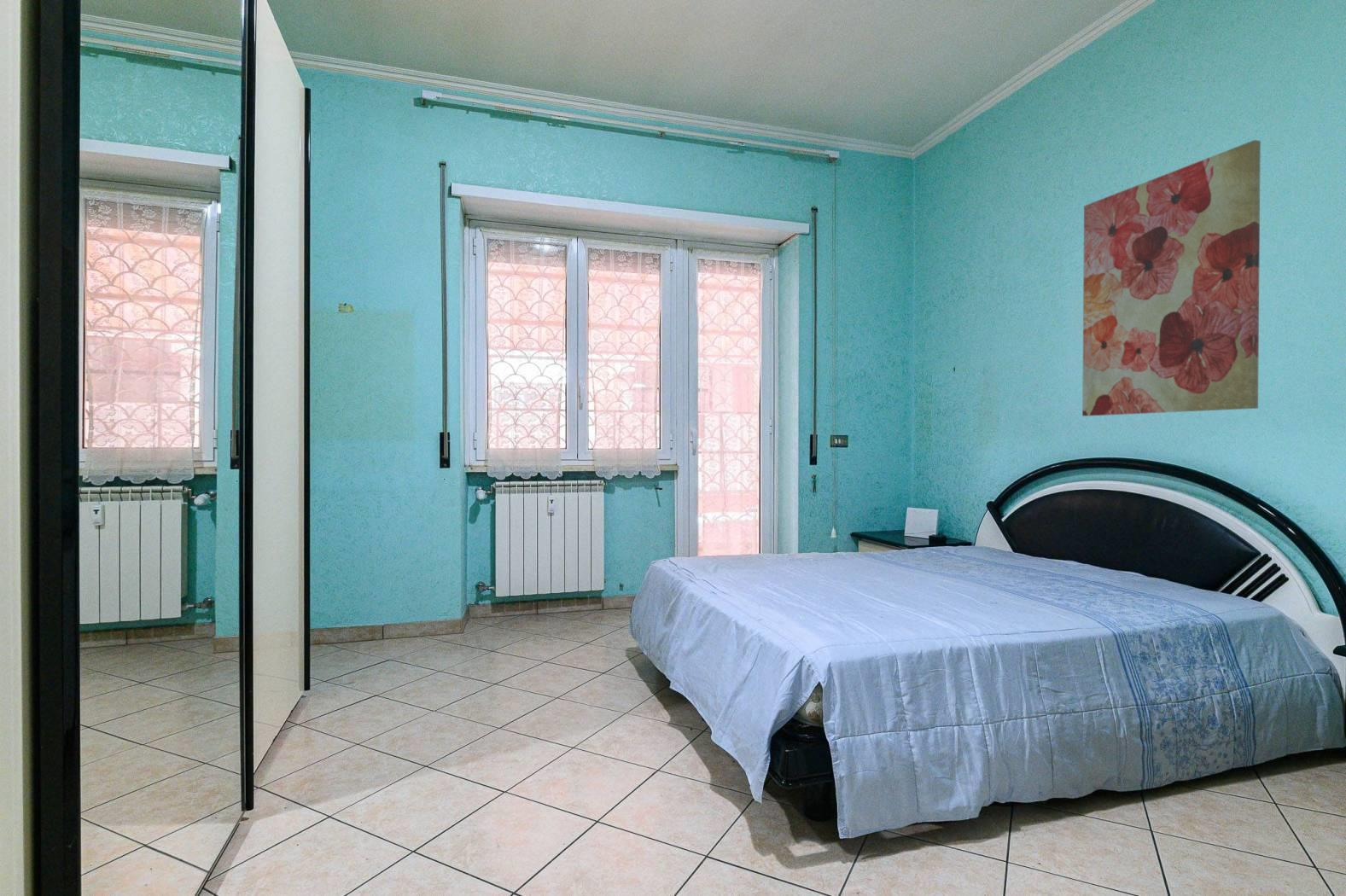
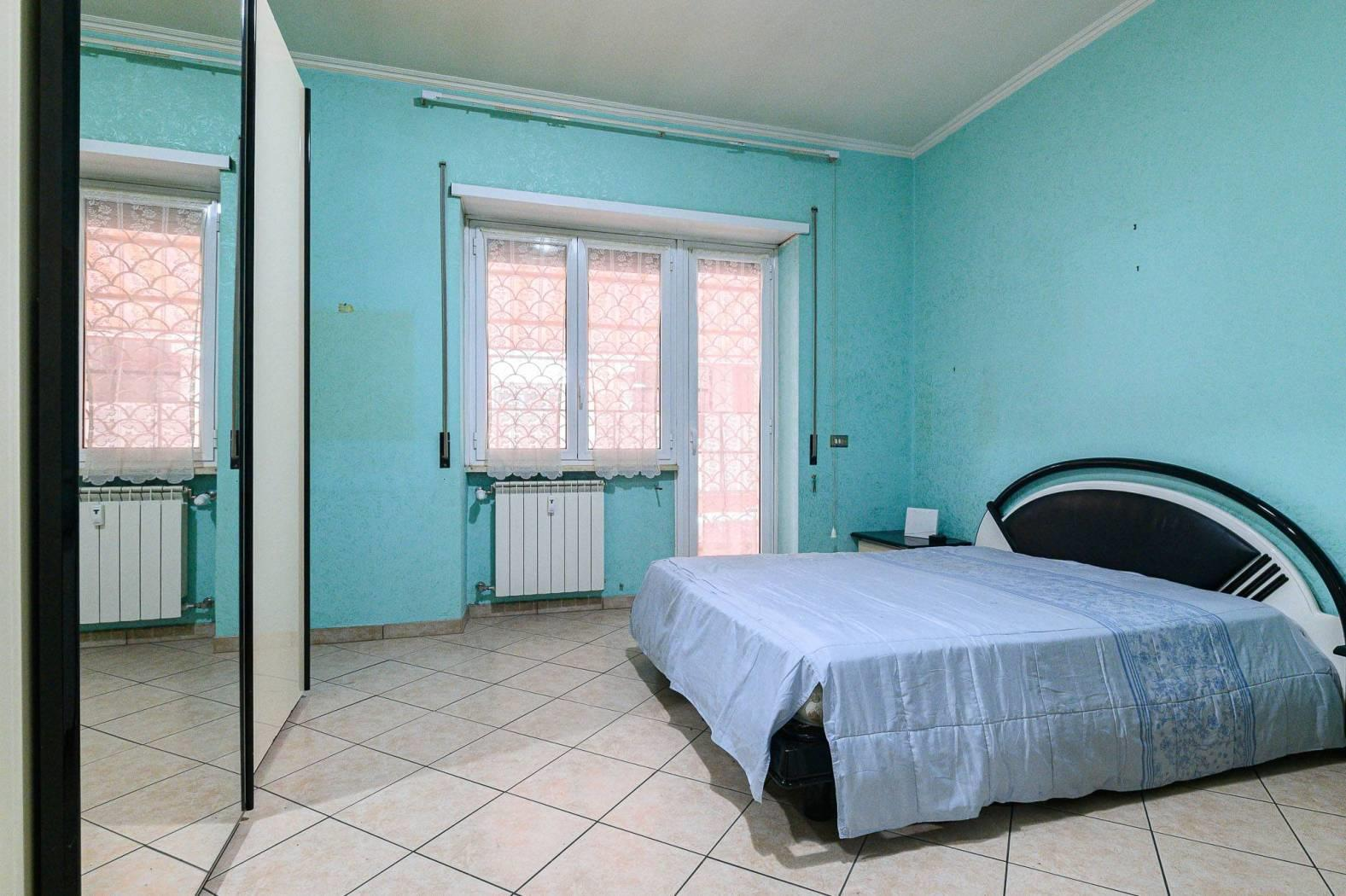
- wall art [1081,139,1262,417]
